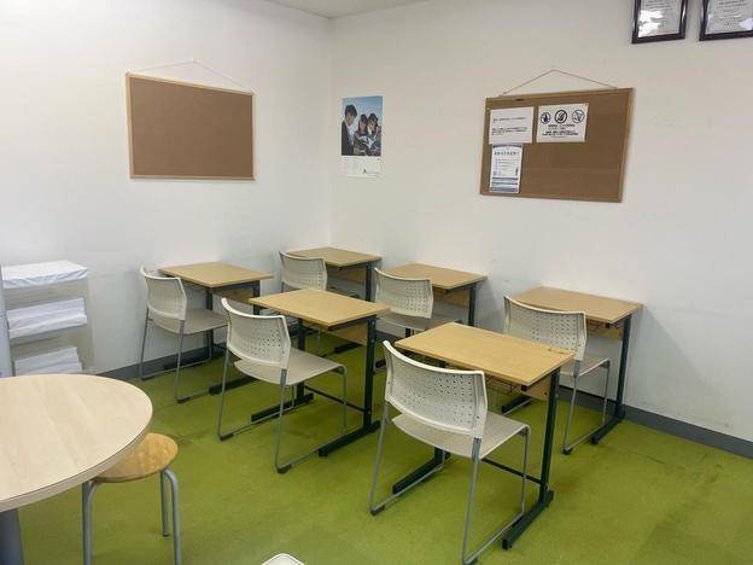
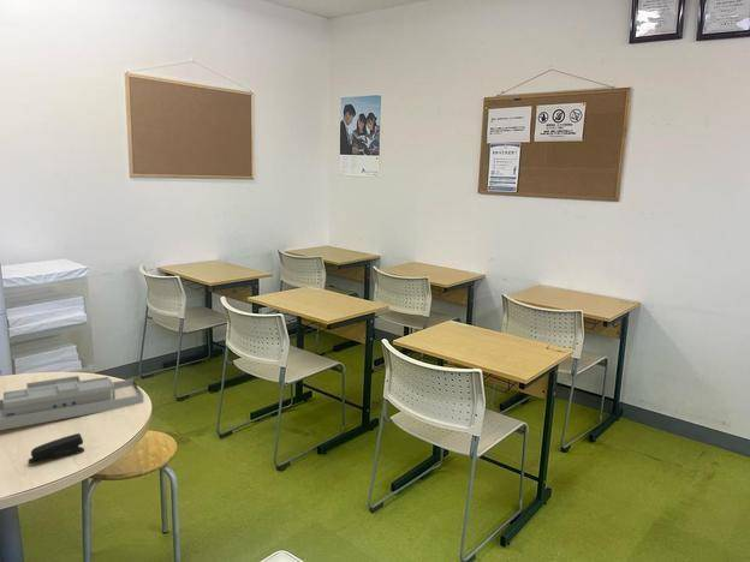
+ stapler [26,432,85,465]
+ desk organizer [0,375,144,431]
